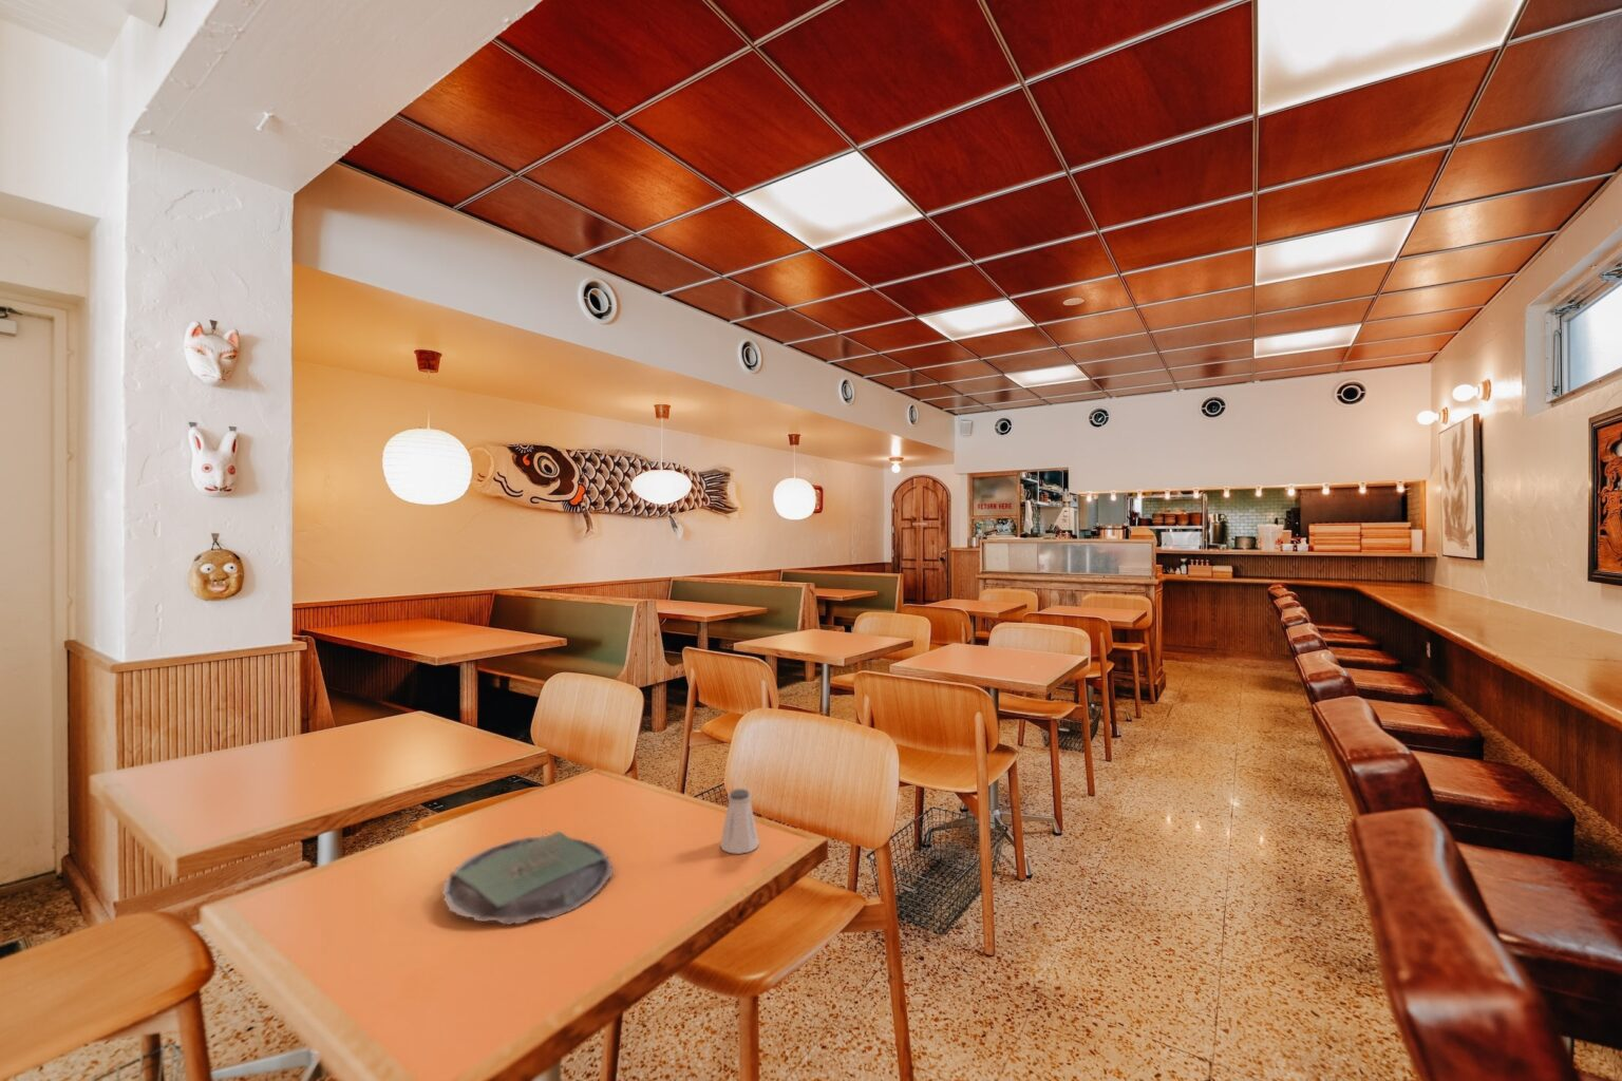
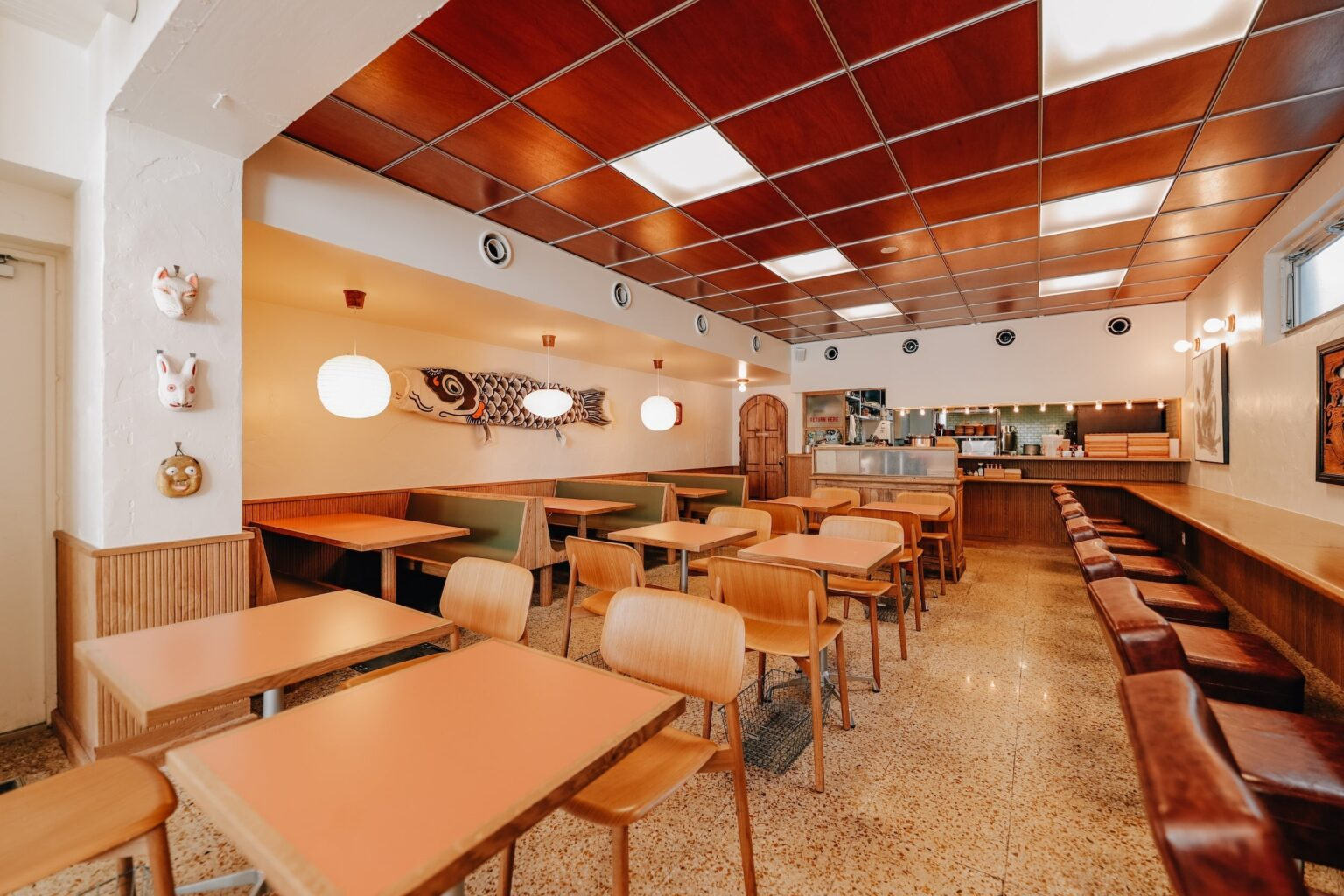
- saltshaker [719,788,760,855]
- plate [442,828,614,925]
